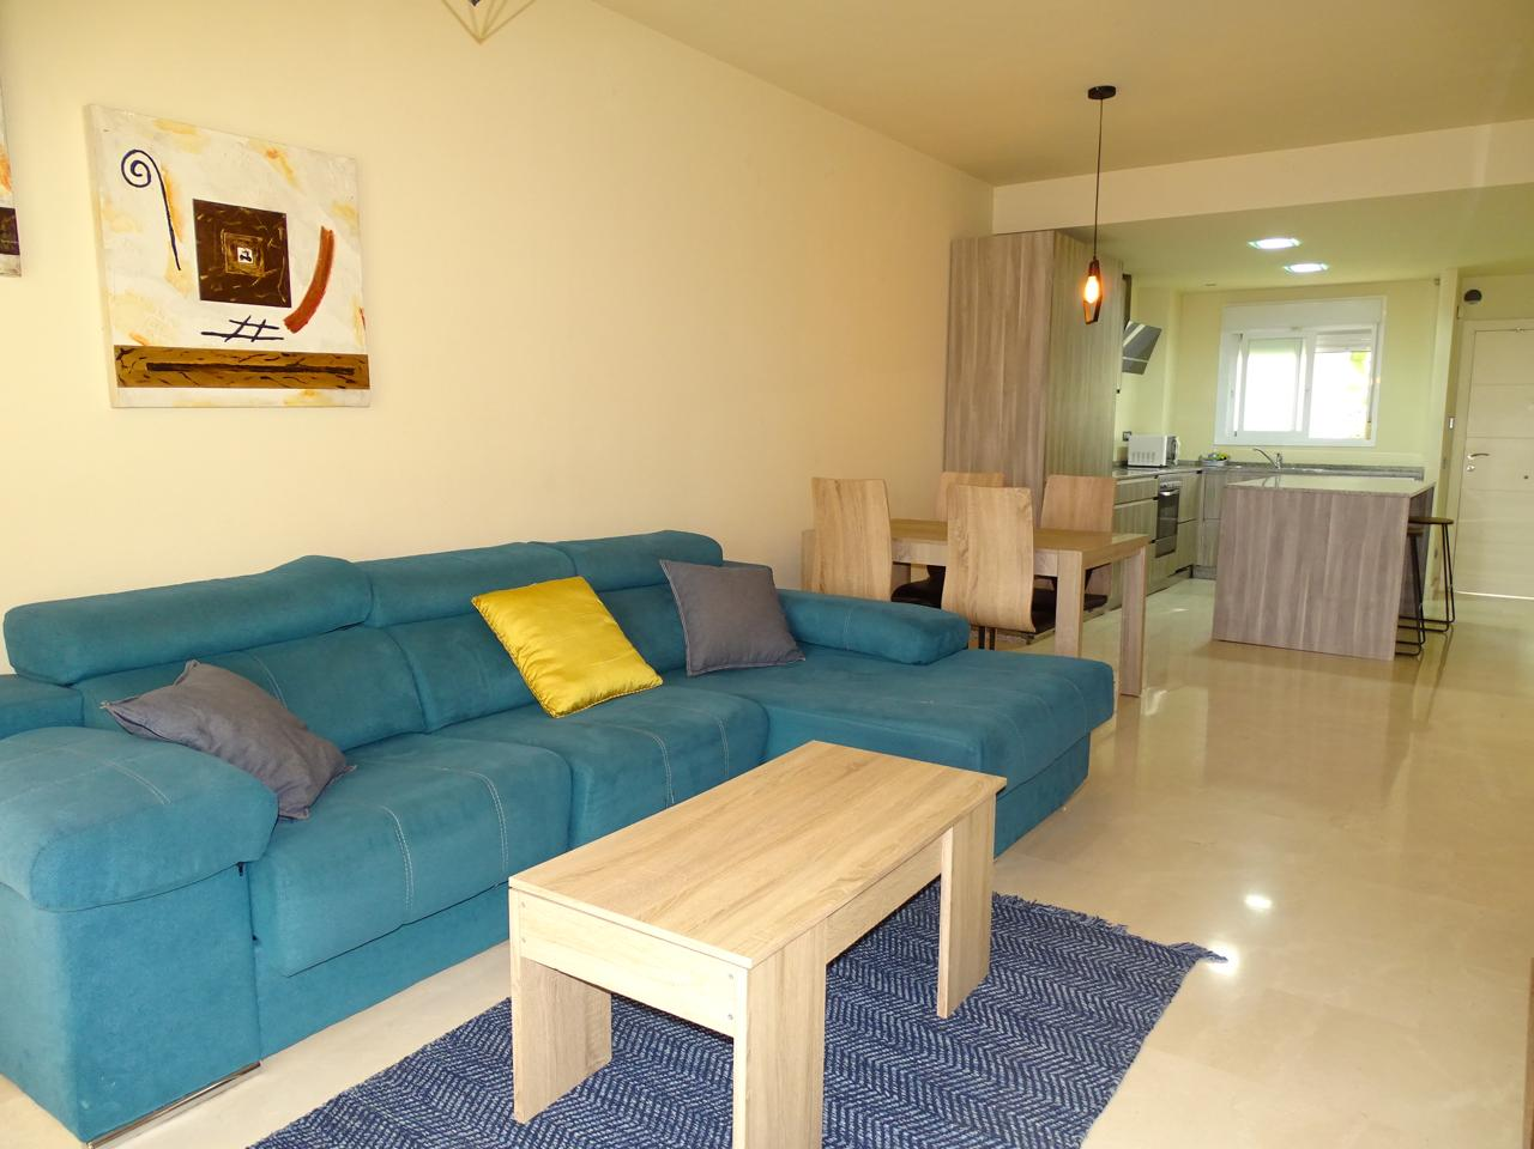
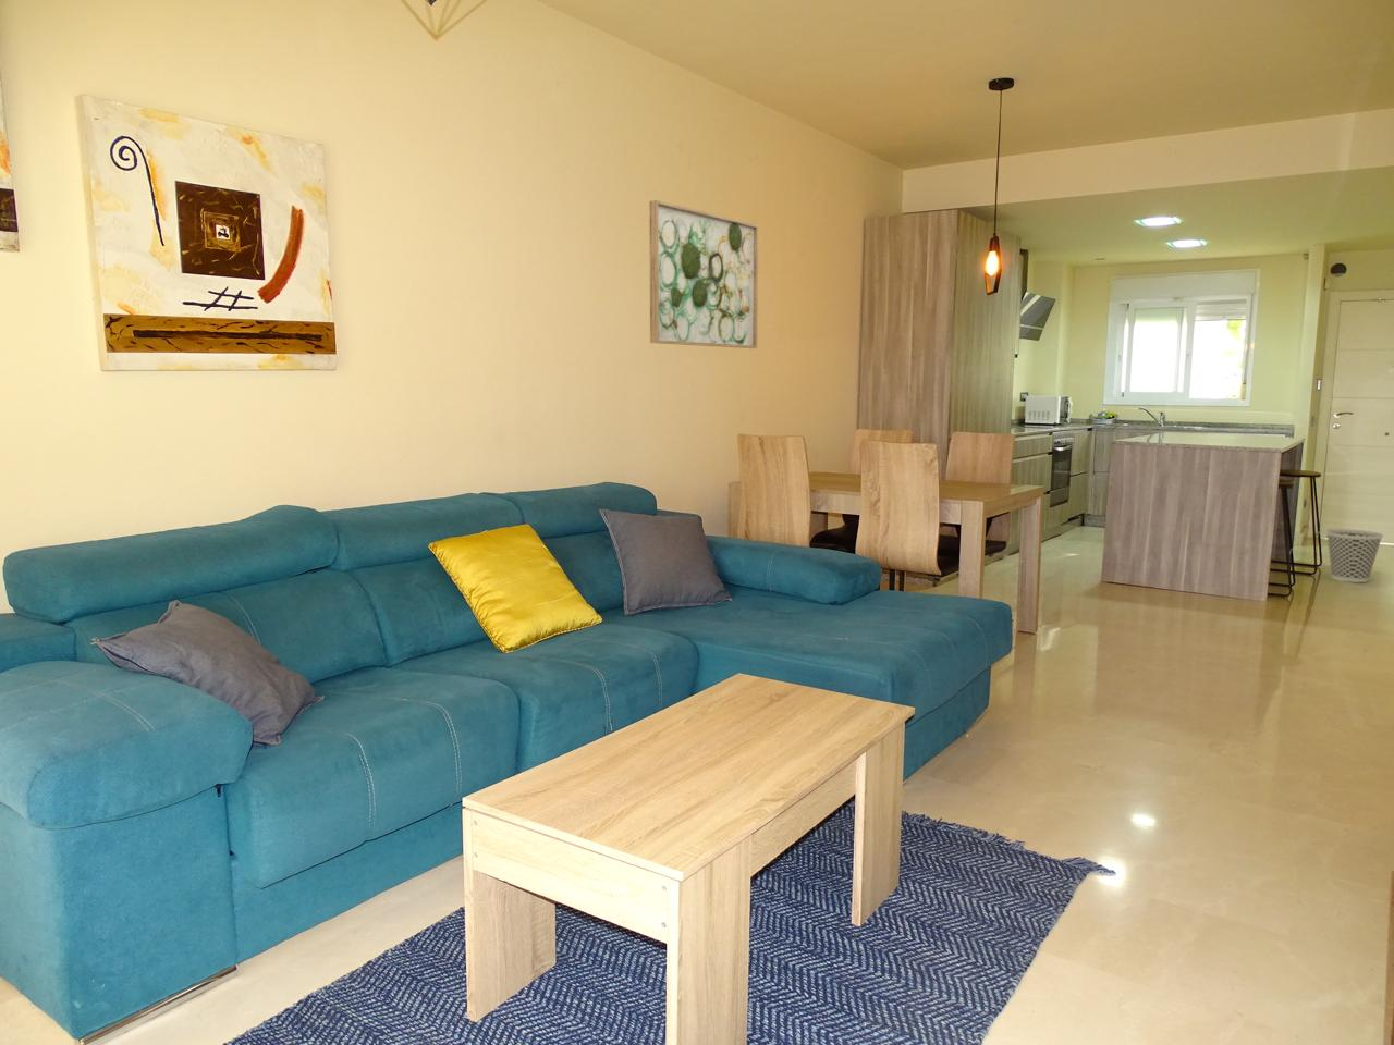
+ wastebasket [1325,528,1384,584]
+ wall art [648,199,760,349]
